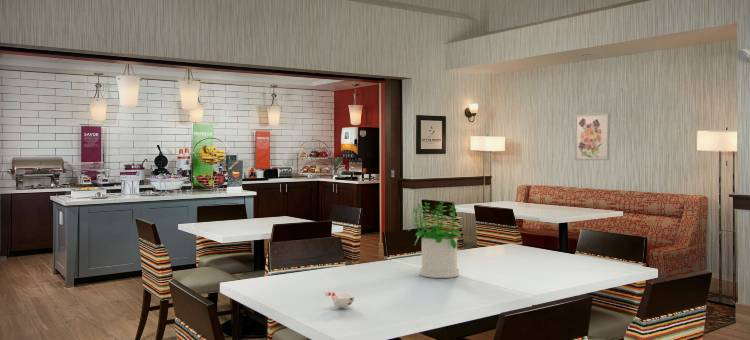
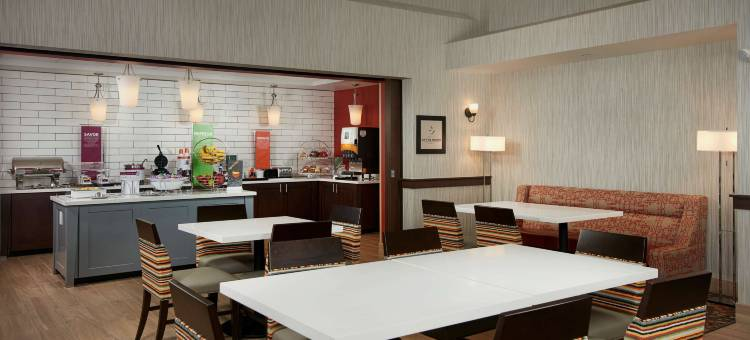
- wall art [574,112,611,161]
- cup [324,291,355,309]
- potted plant [407,200,464,279]
